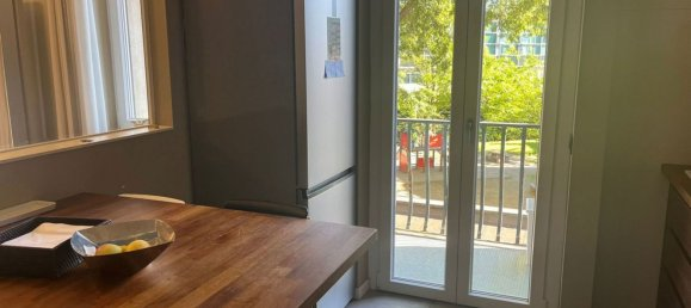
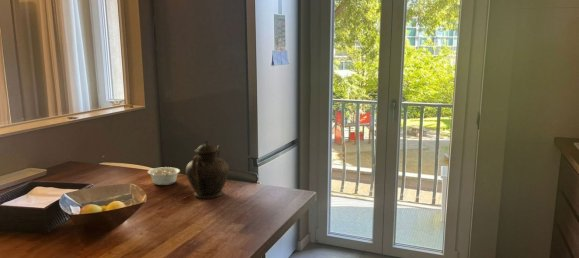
+ teapot [185,140,230,199]
+ legume [147,166,181,186]
